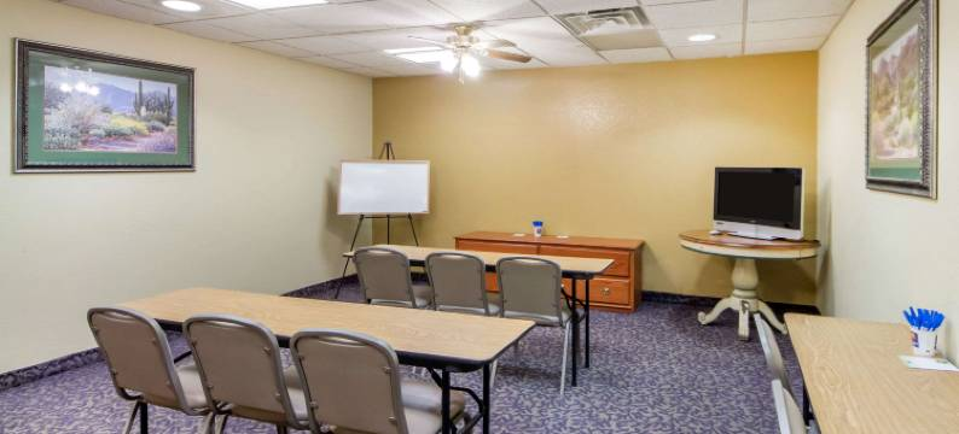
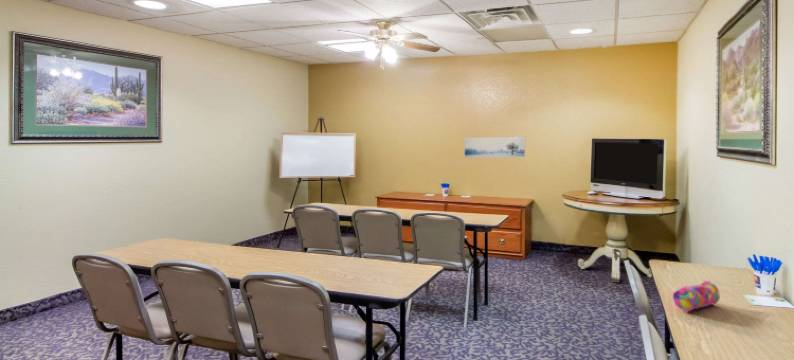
+ pencil case [672,280,721,312]
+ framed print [463,135,526,159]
